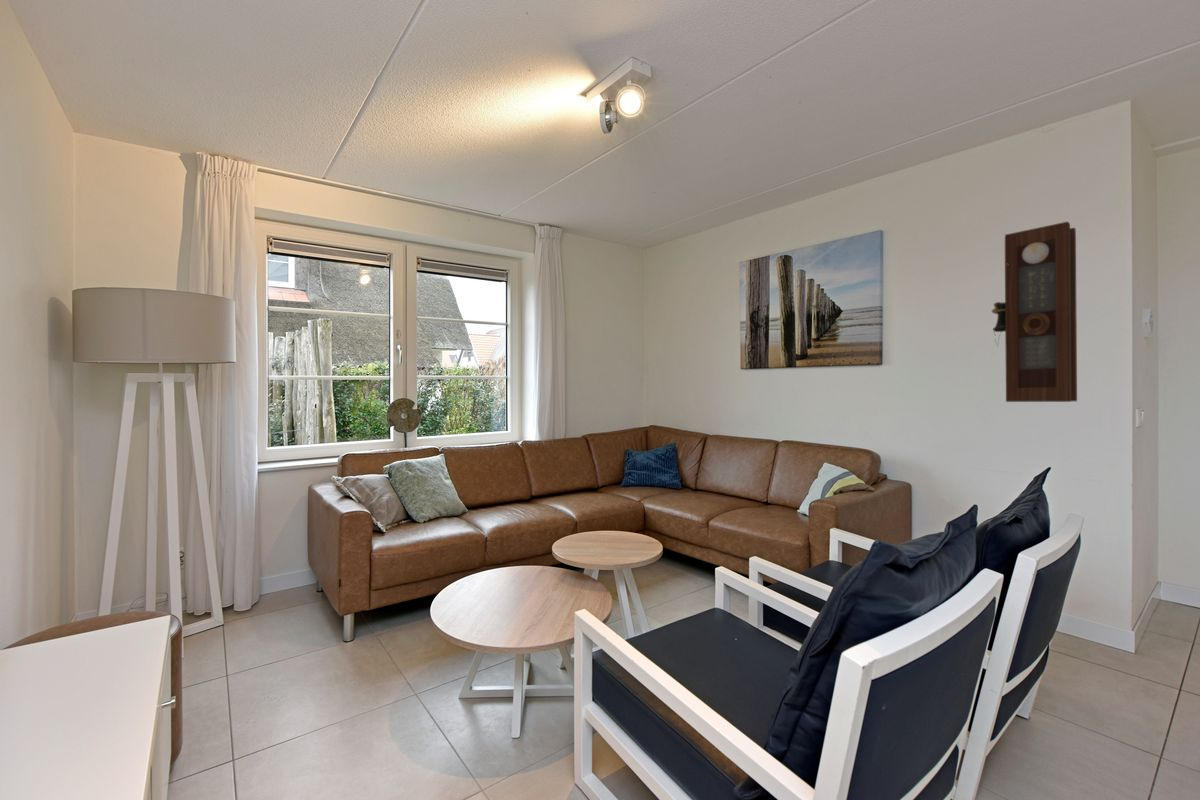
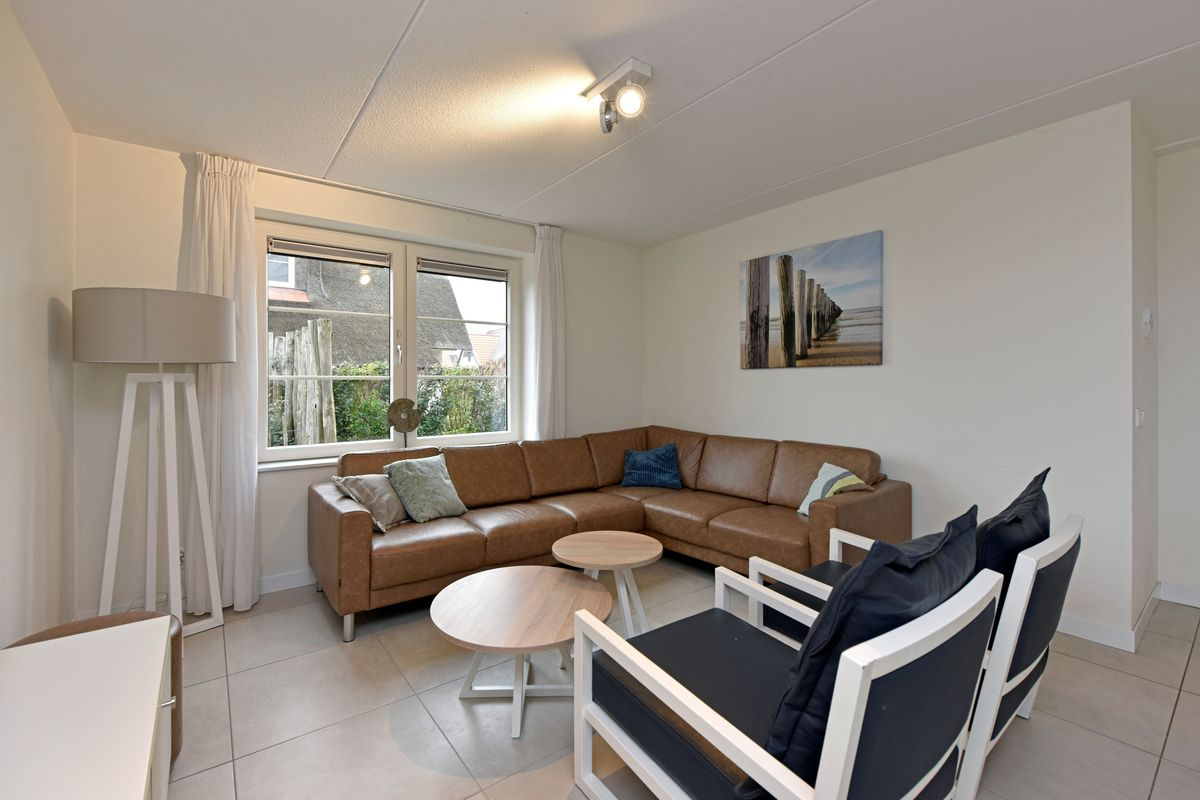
- pendulum clock [991,221,1078,403]
